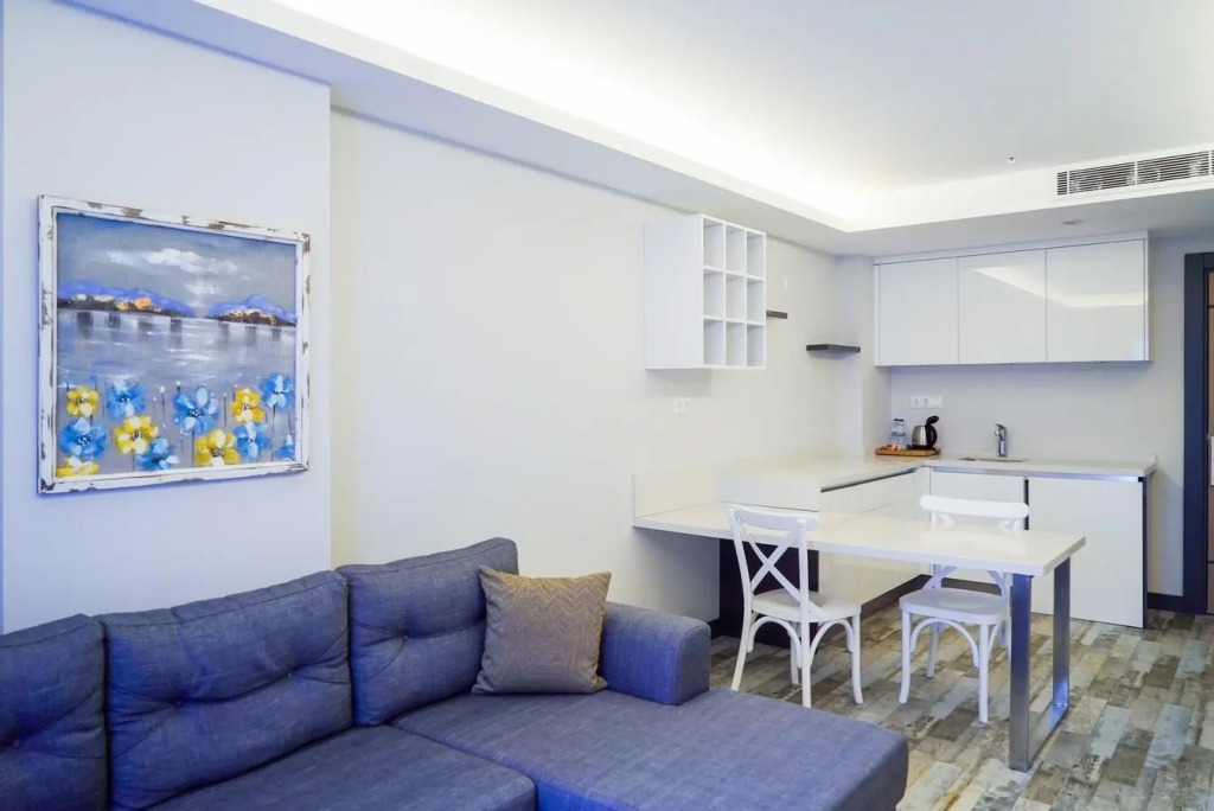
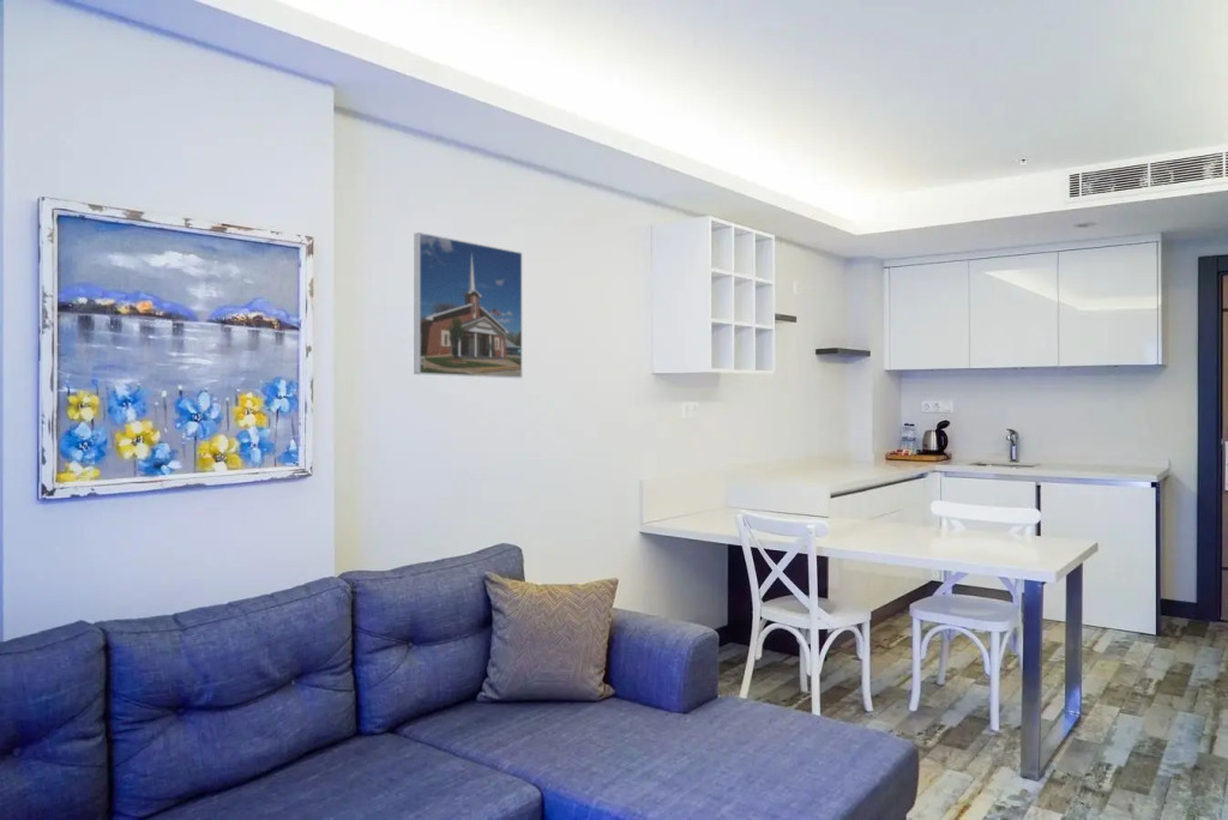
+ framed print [413,231,523,379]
